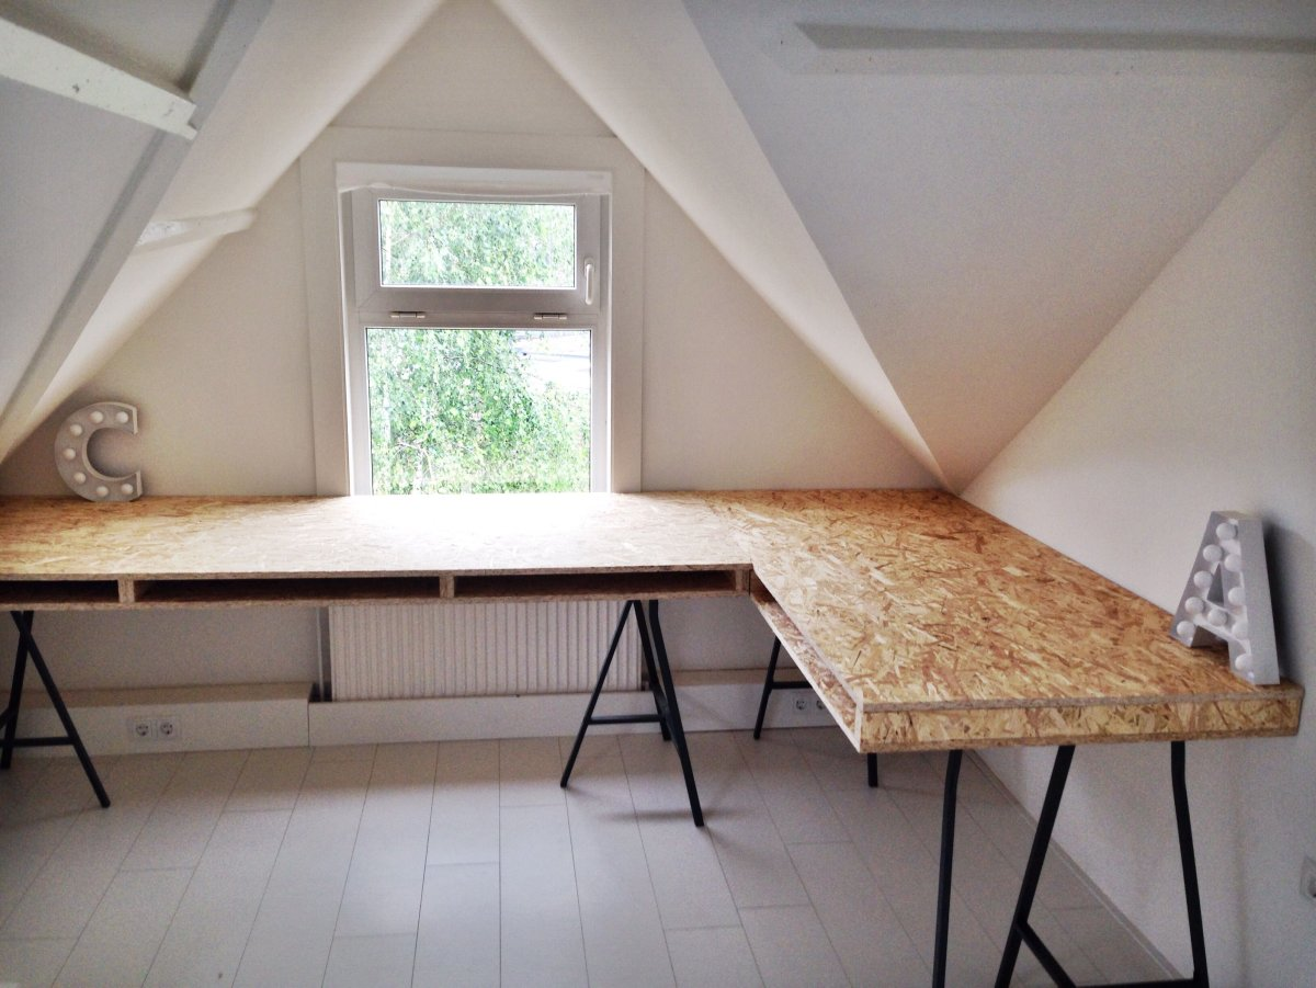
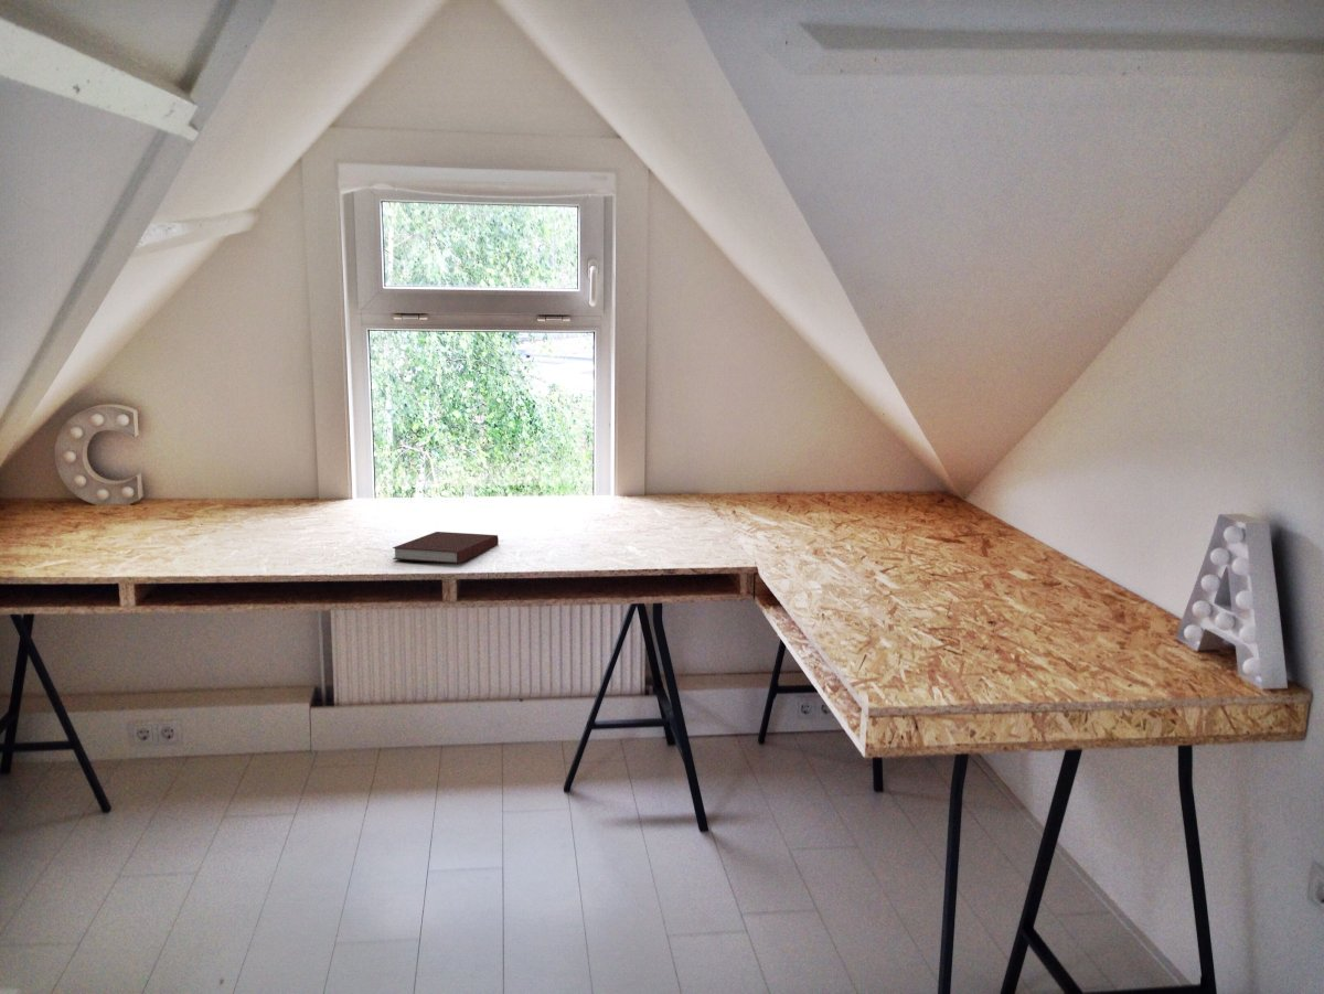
+ notebook [392,531,500,565]
